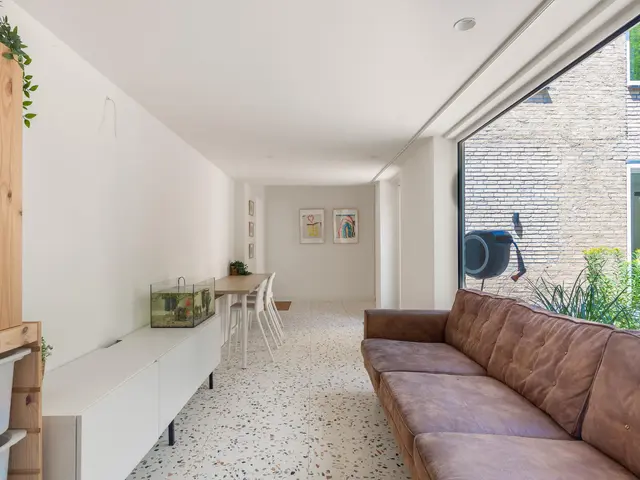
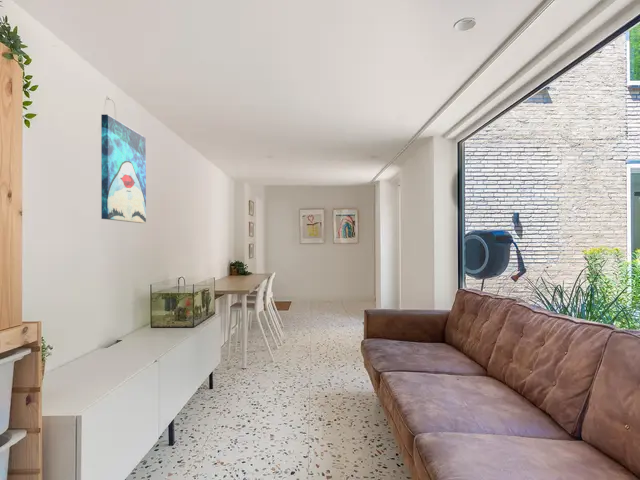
+ wall art [100,113,147,224]
